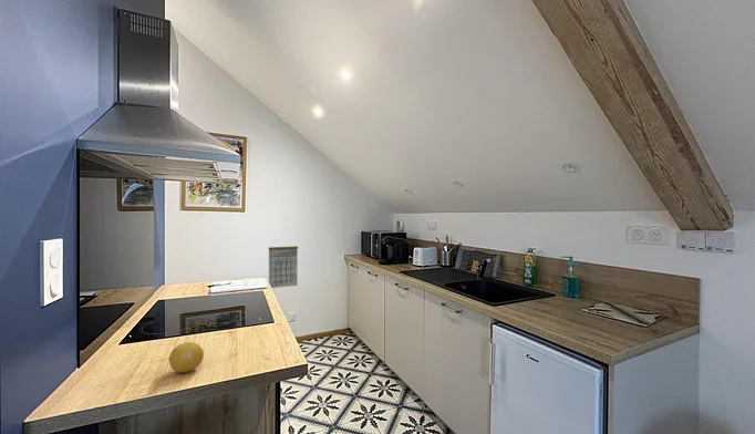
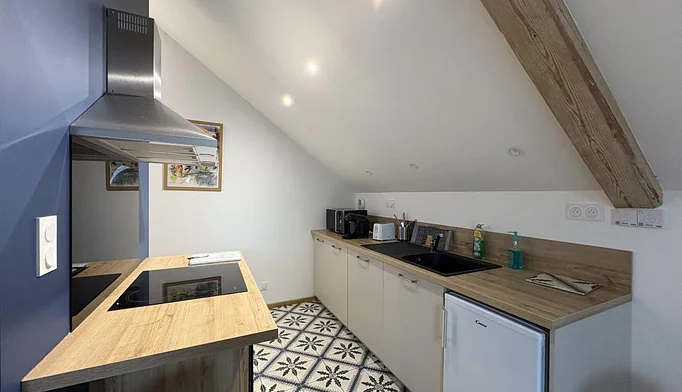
- calendar [268,239,299,289]
- fruit [168,341,205,373]
